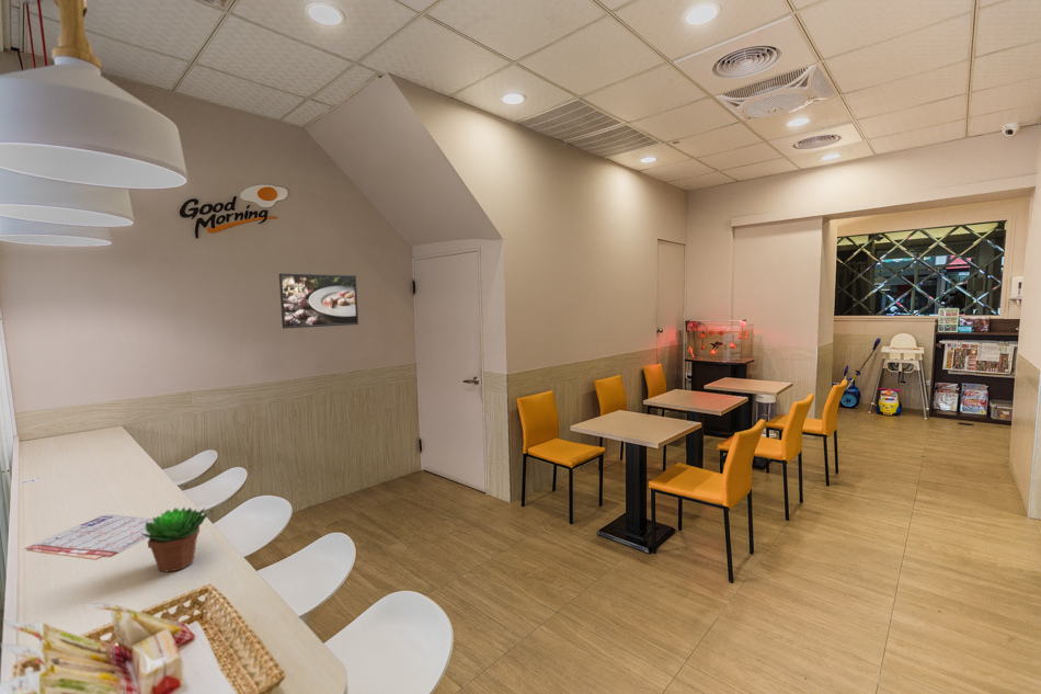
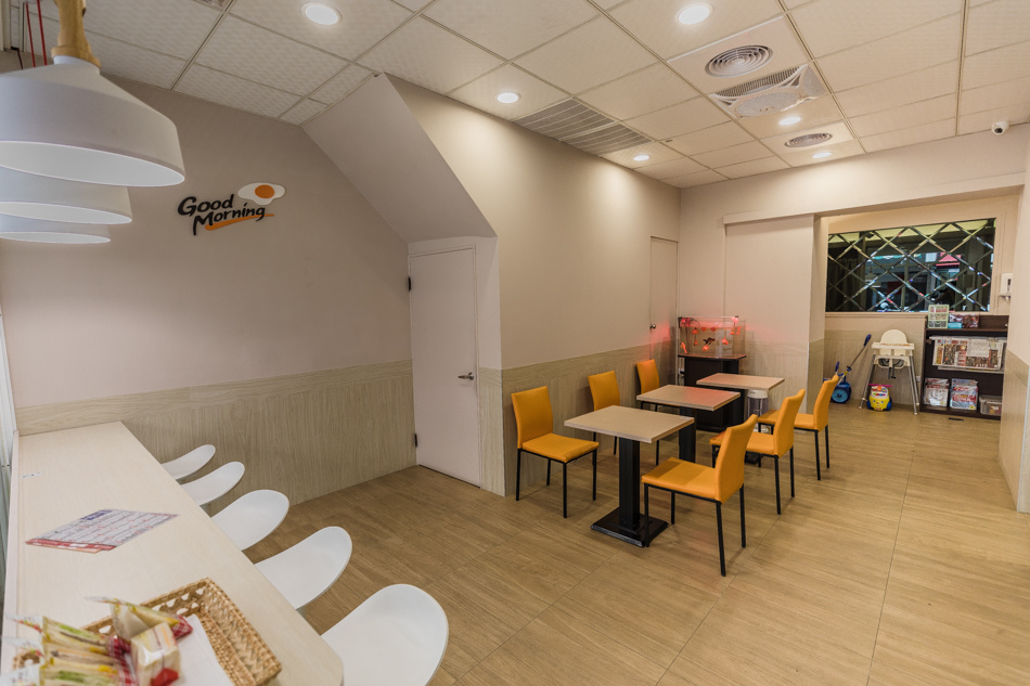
- succulent plant [140,507,209,573]
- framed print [278,273,359,330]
